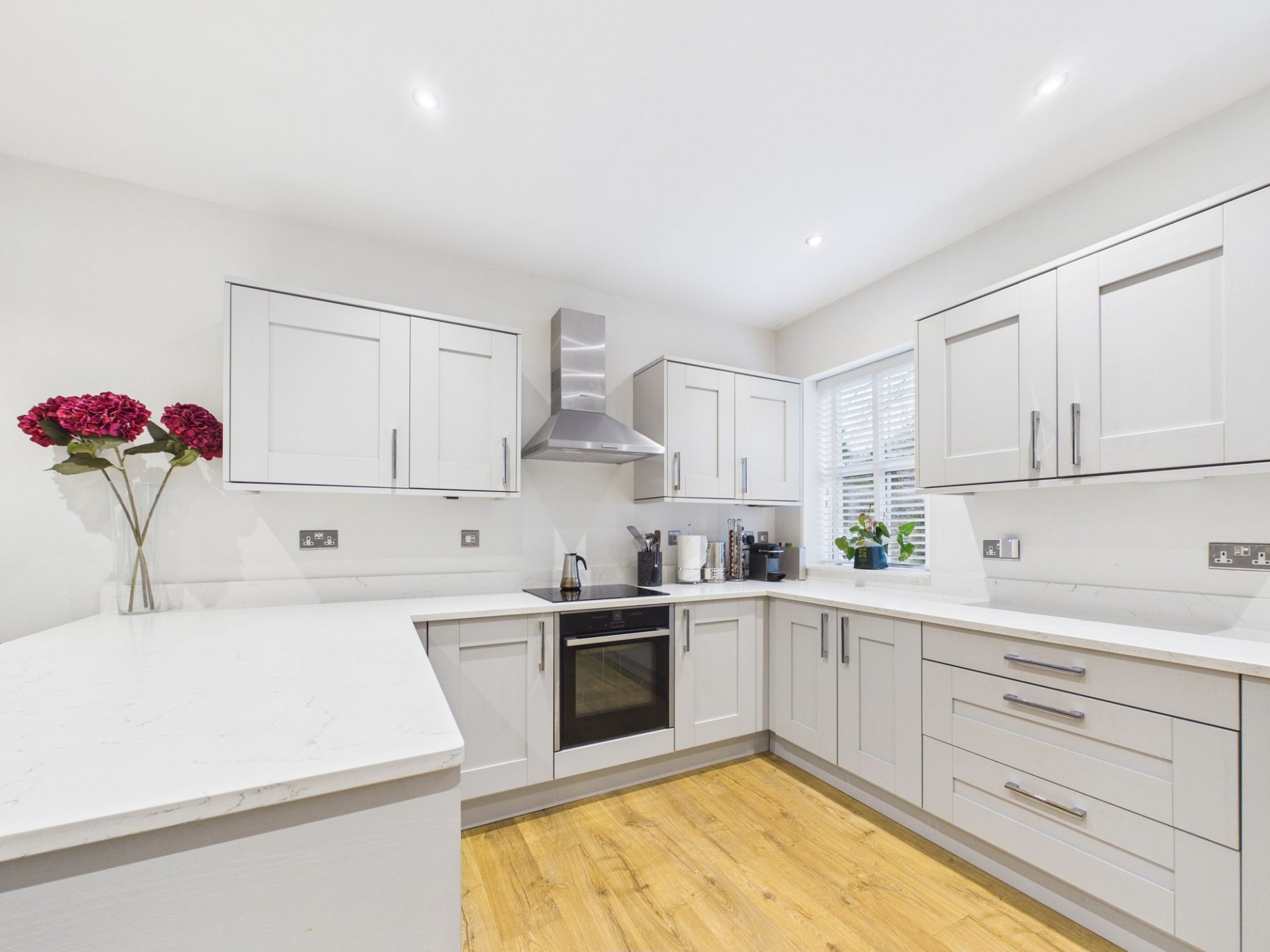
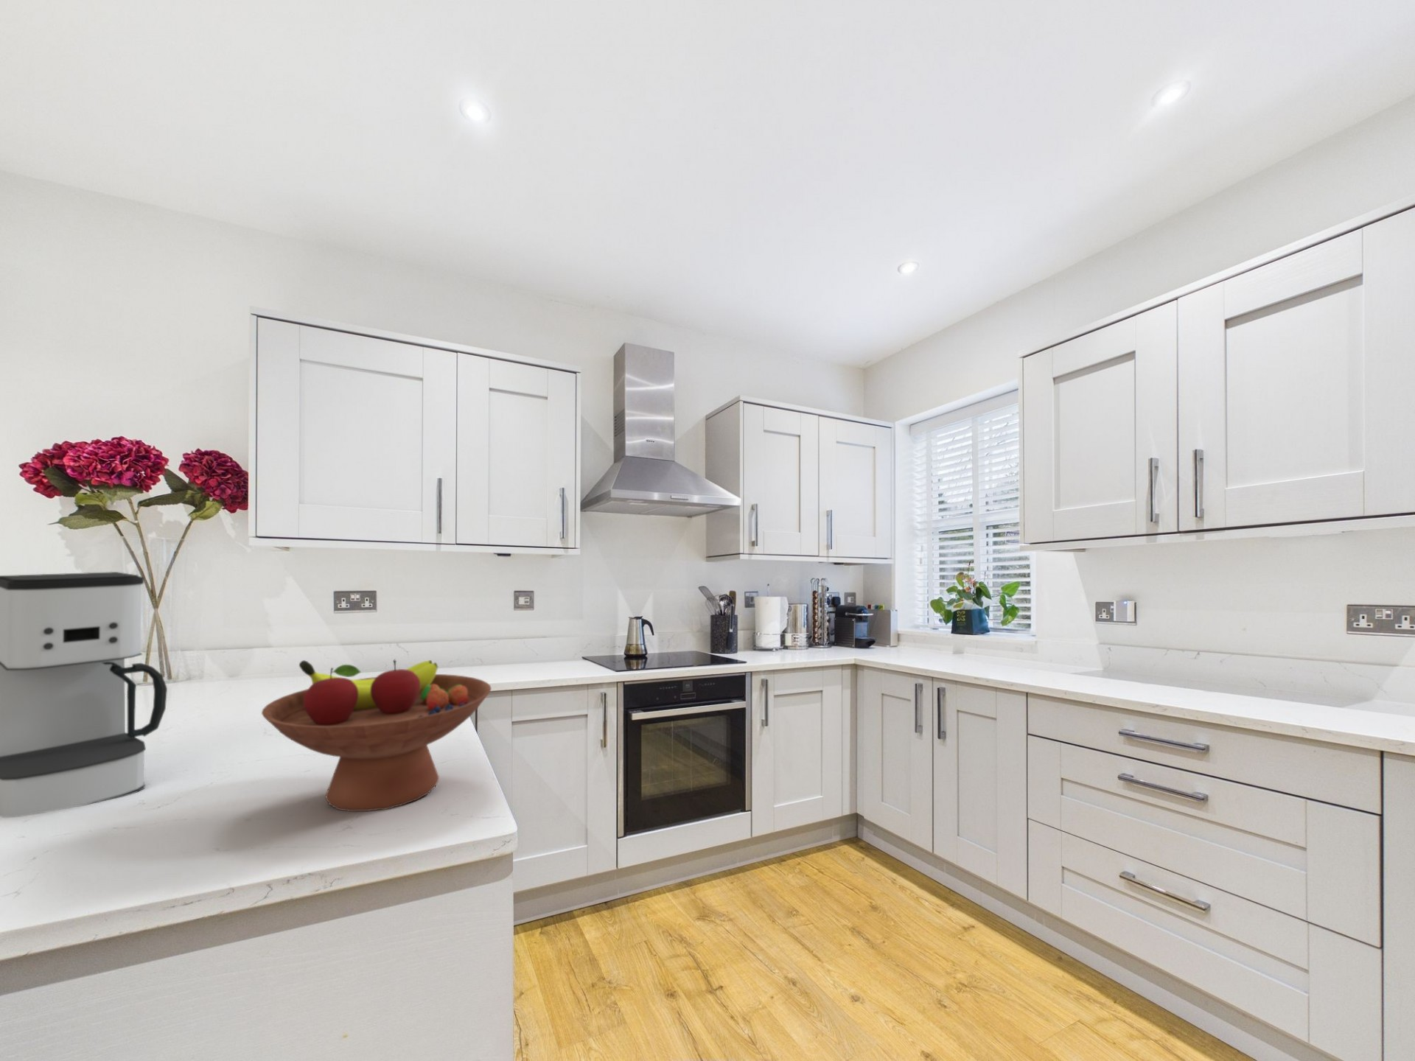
+ fruit bowl [261,660,492,812]
+ coffee maker [0,571,168,818]
